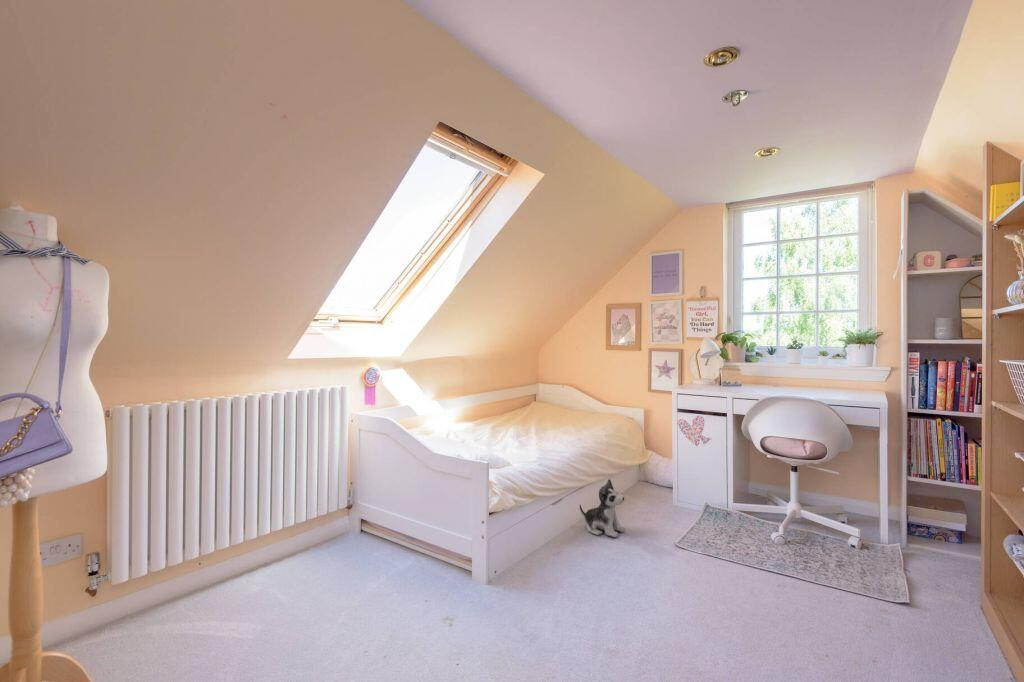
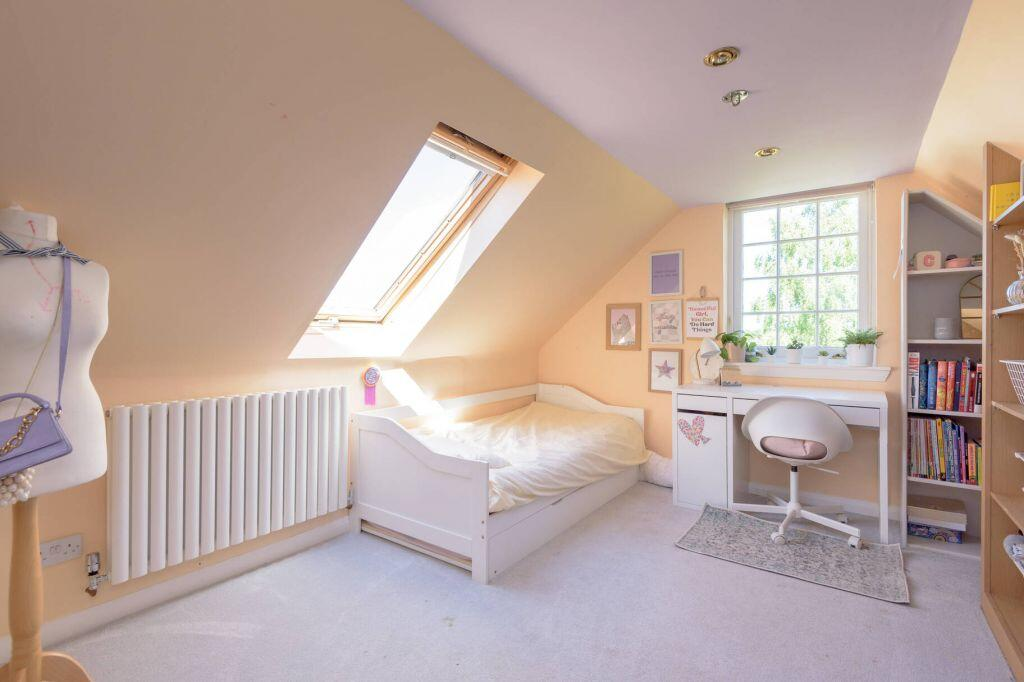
- plush toy [579,478,626,538]
